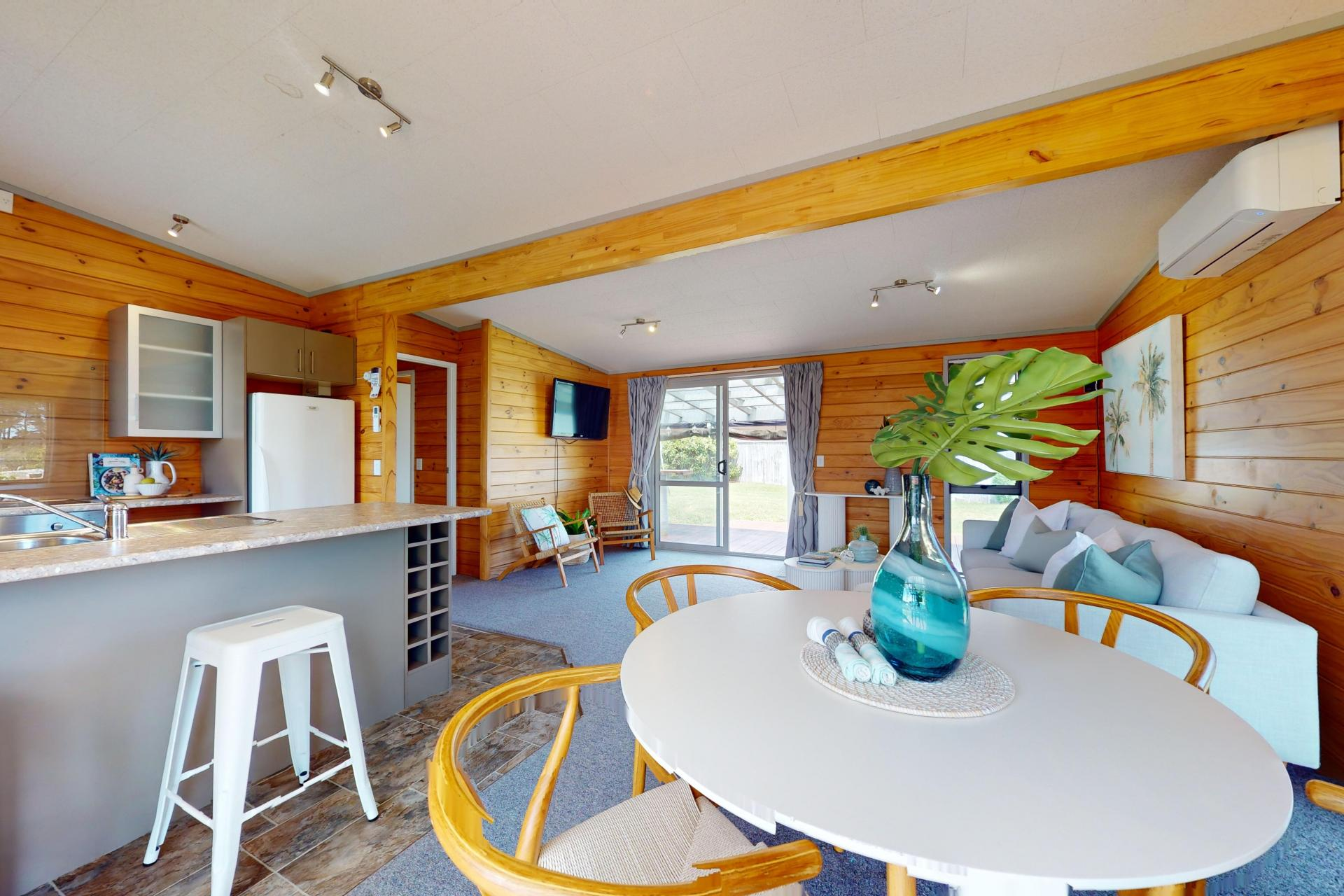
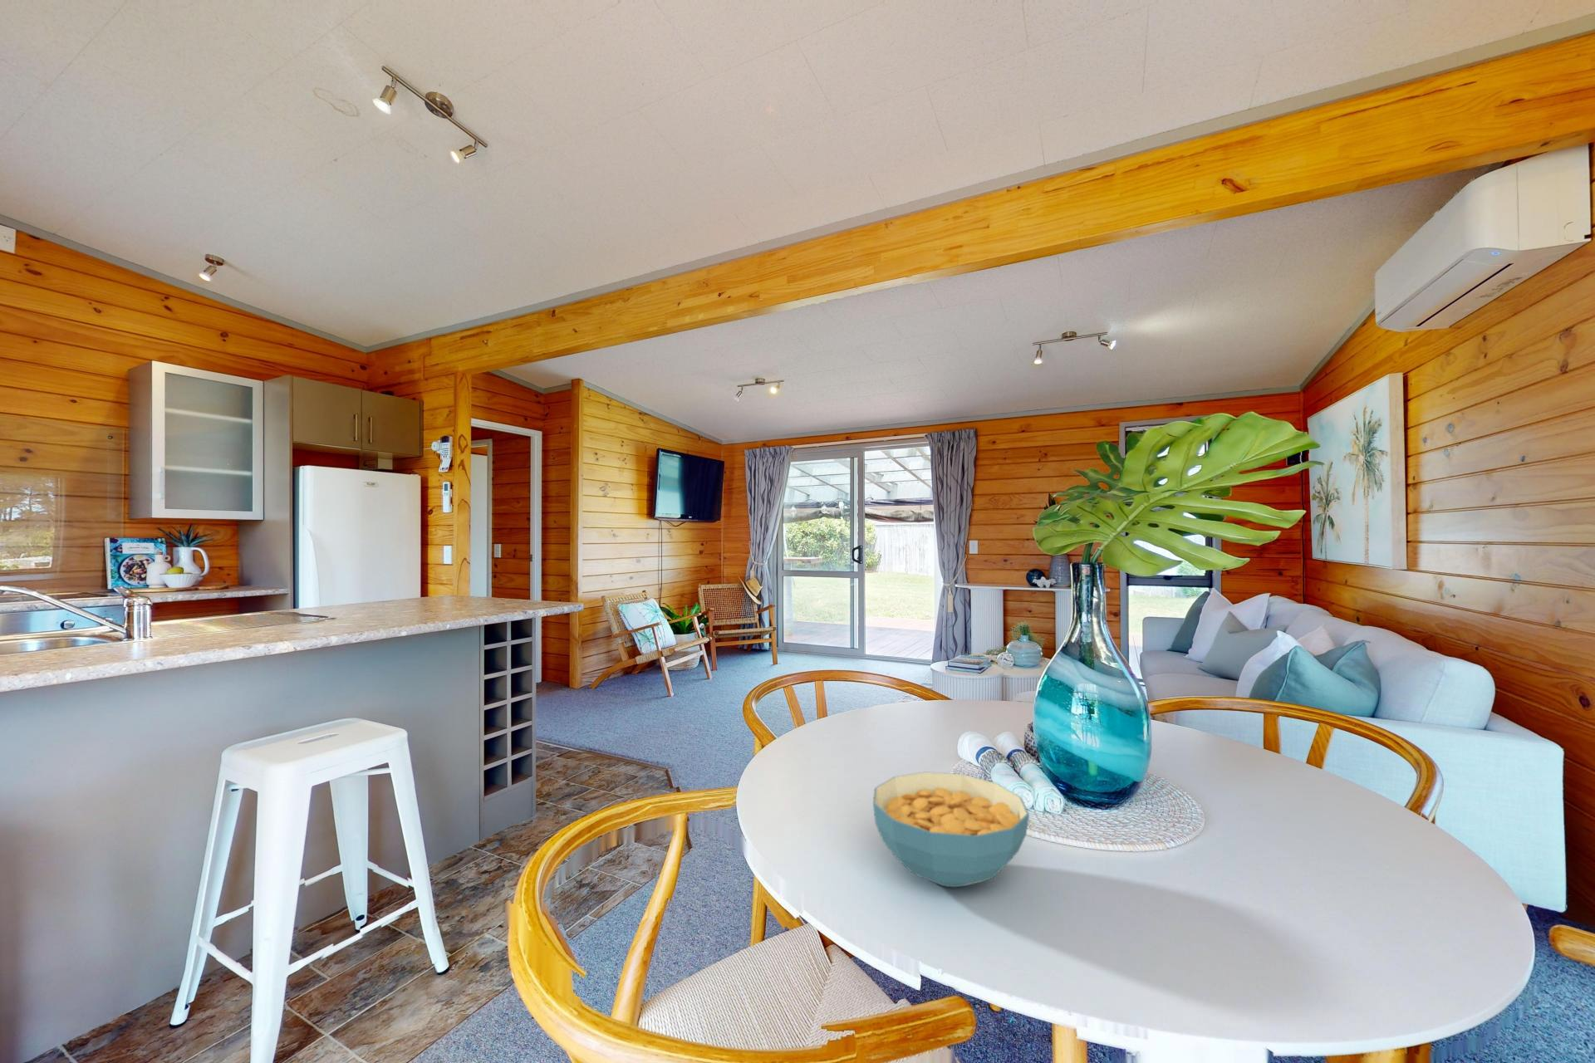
+ cereal bowl [872,771,1030,887]
